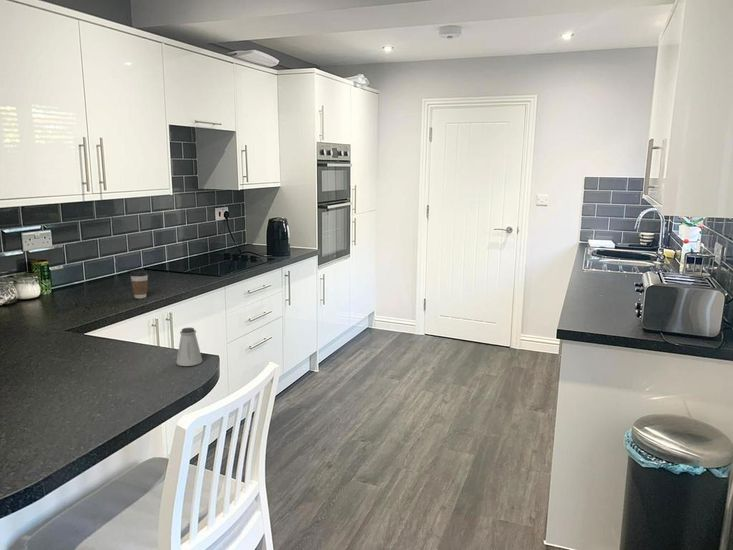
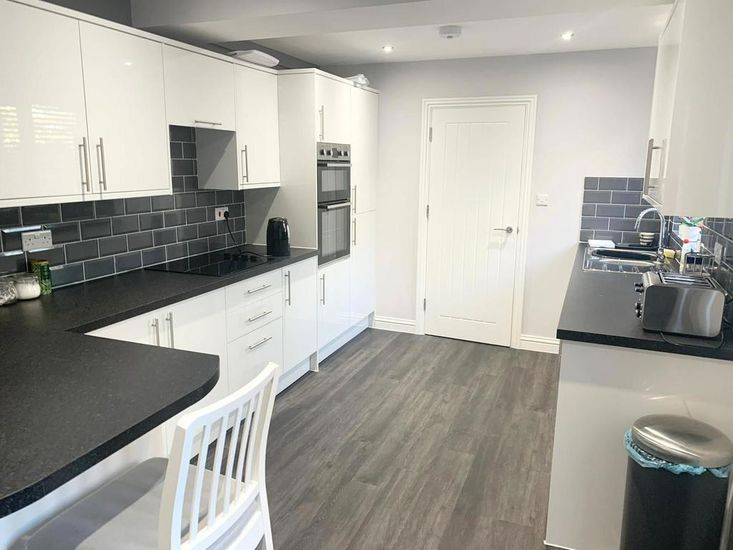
- coffee cup [129,269,149,300]
- saltshaker [175,327,203,367]
